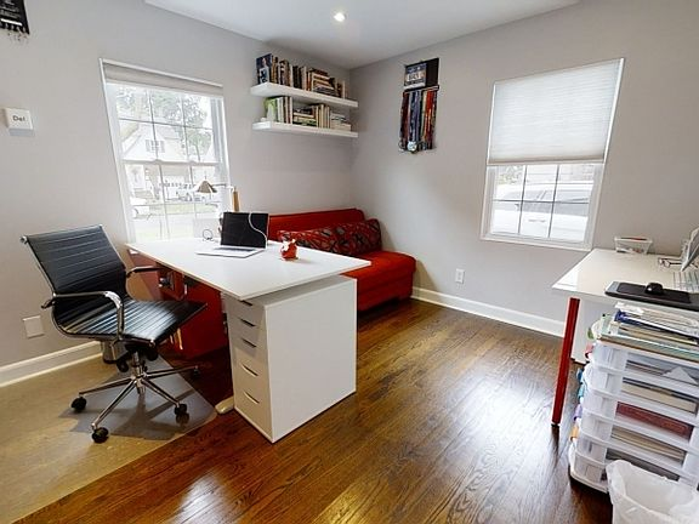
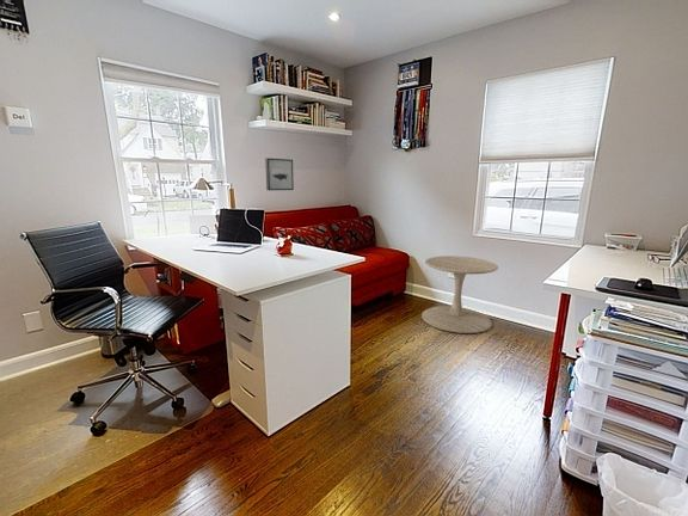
+ wall art [264,156,295,191]
+ side table [420,254,499,334]
